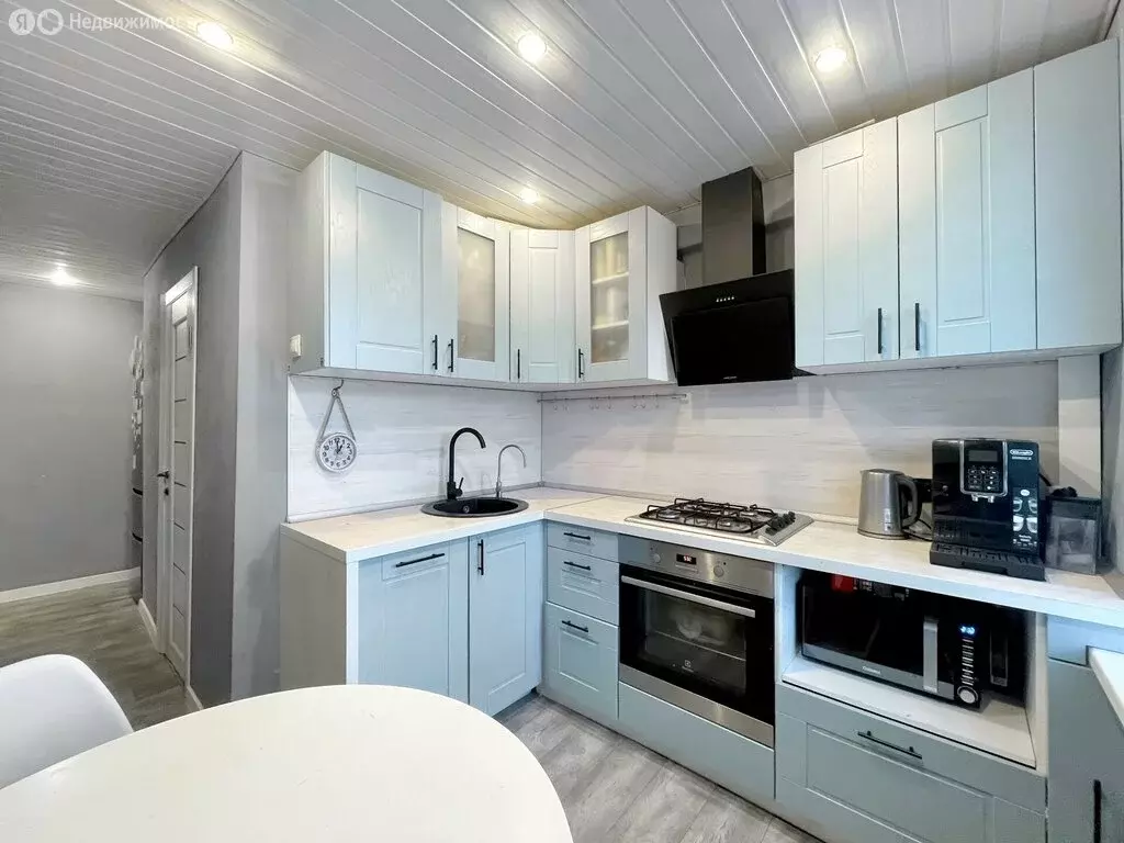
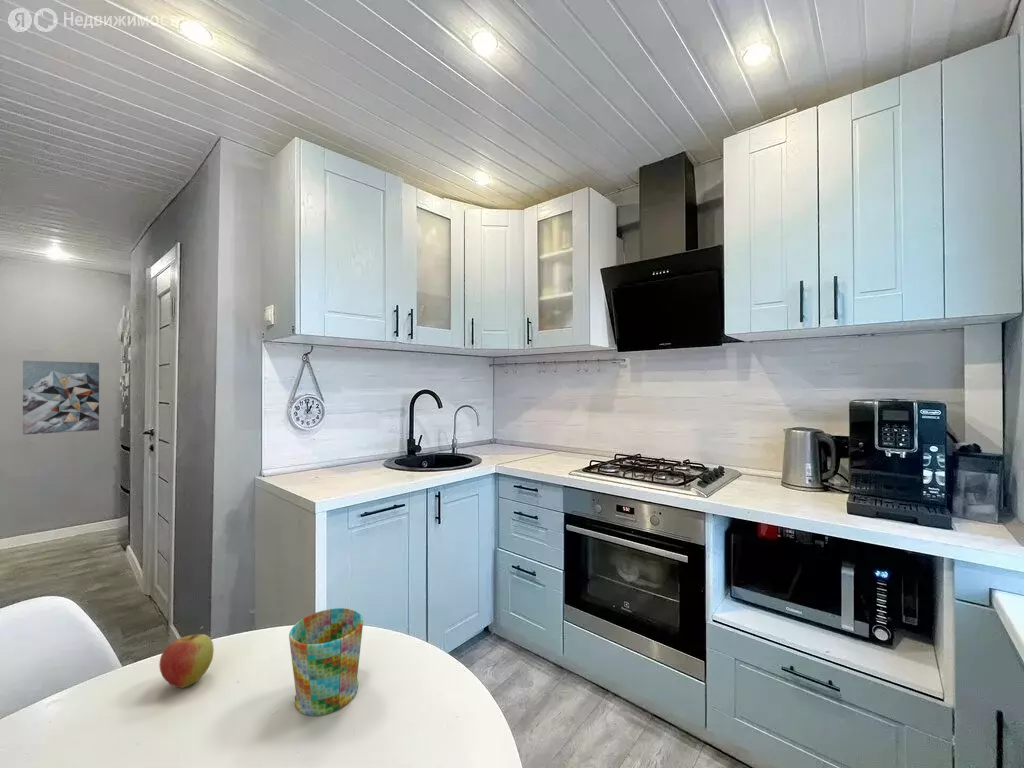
+ wall art [22,360,100,435]
+ apple [158,625,215,689]
+ mug [288,607,364,717]
